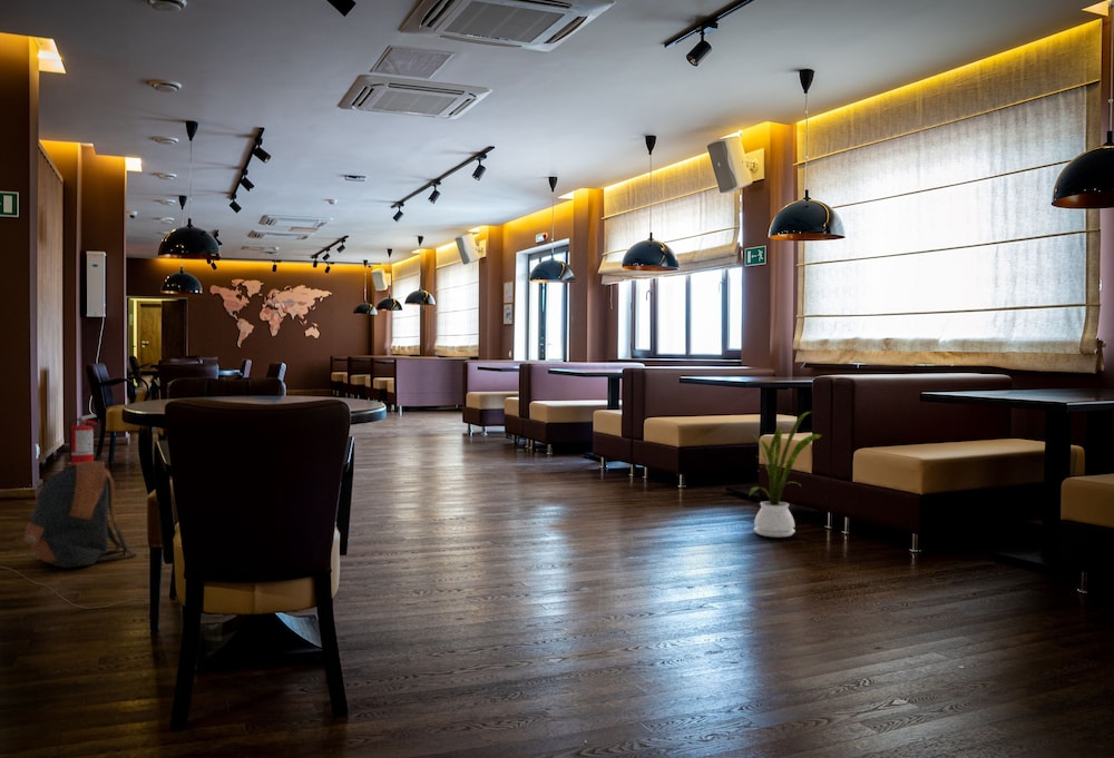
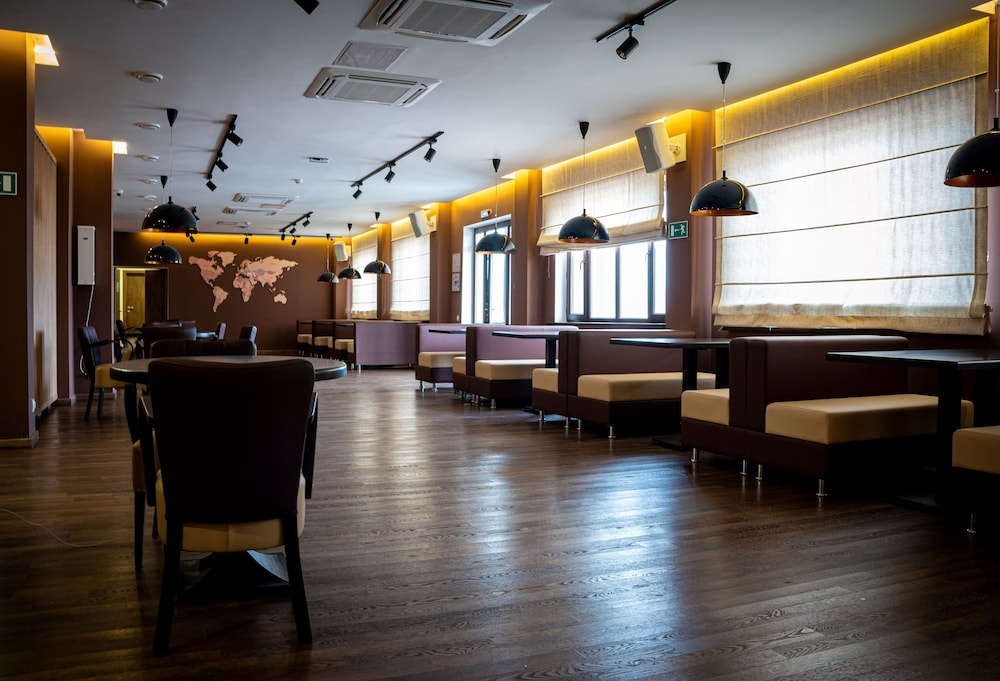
- backpack [23,454,138,569]
- house plant [749,411,823,538]
- fire extinguisher [68,413,98,465]
